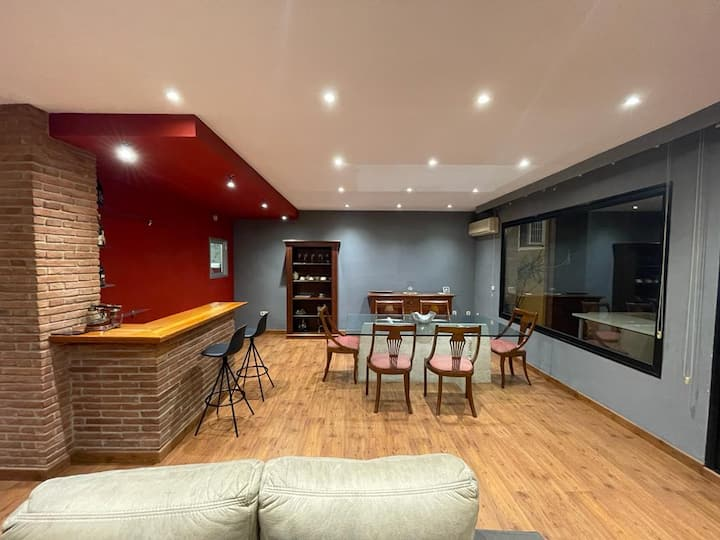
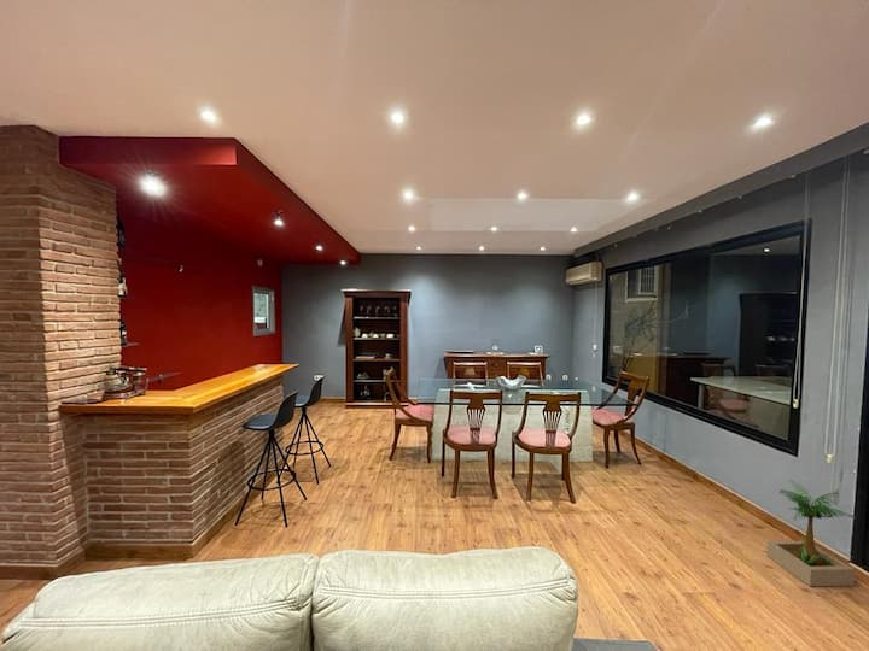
+ potted plant [765,480,857,587]
